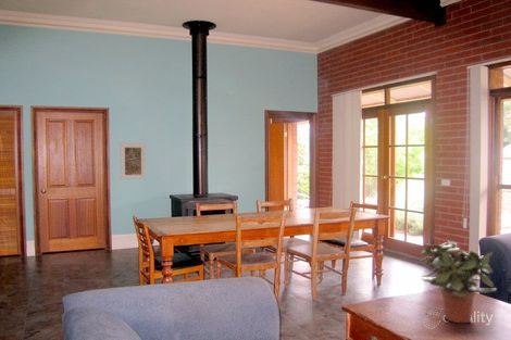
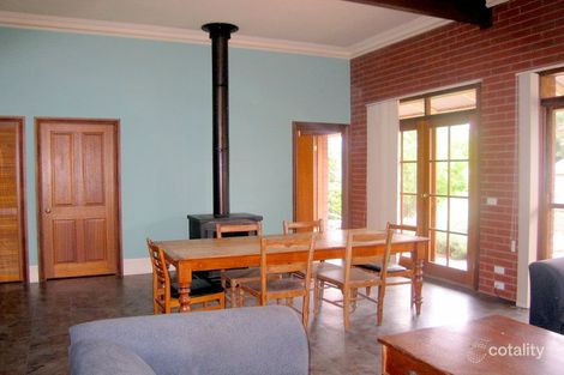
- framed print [119,142,147,180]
- potted plant [419,241,498,324]
